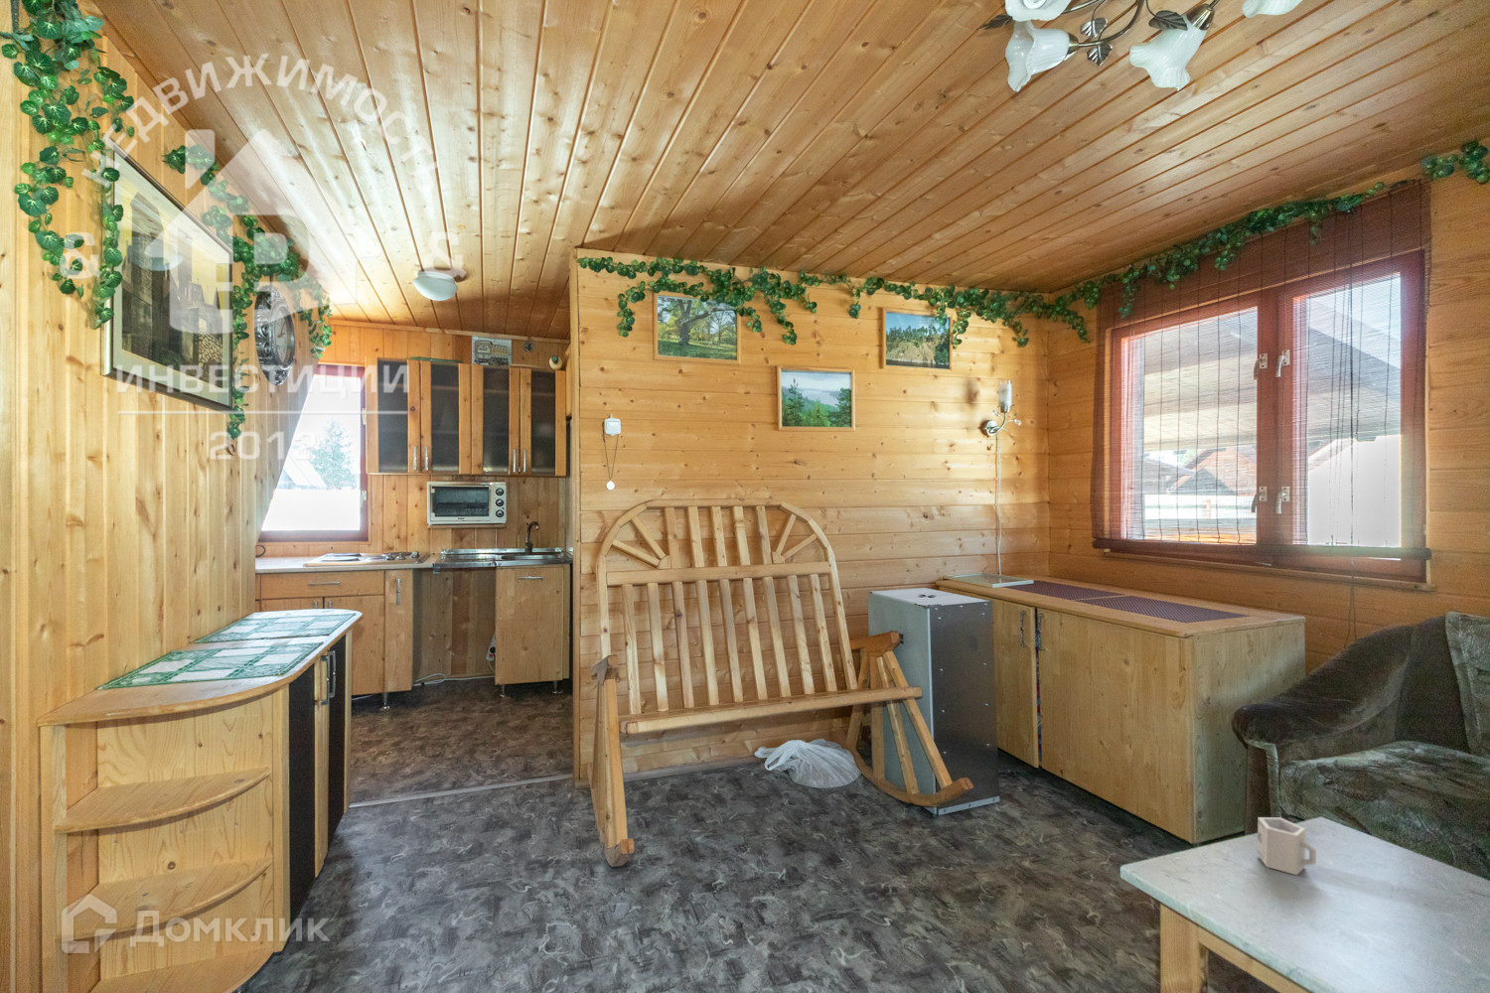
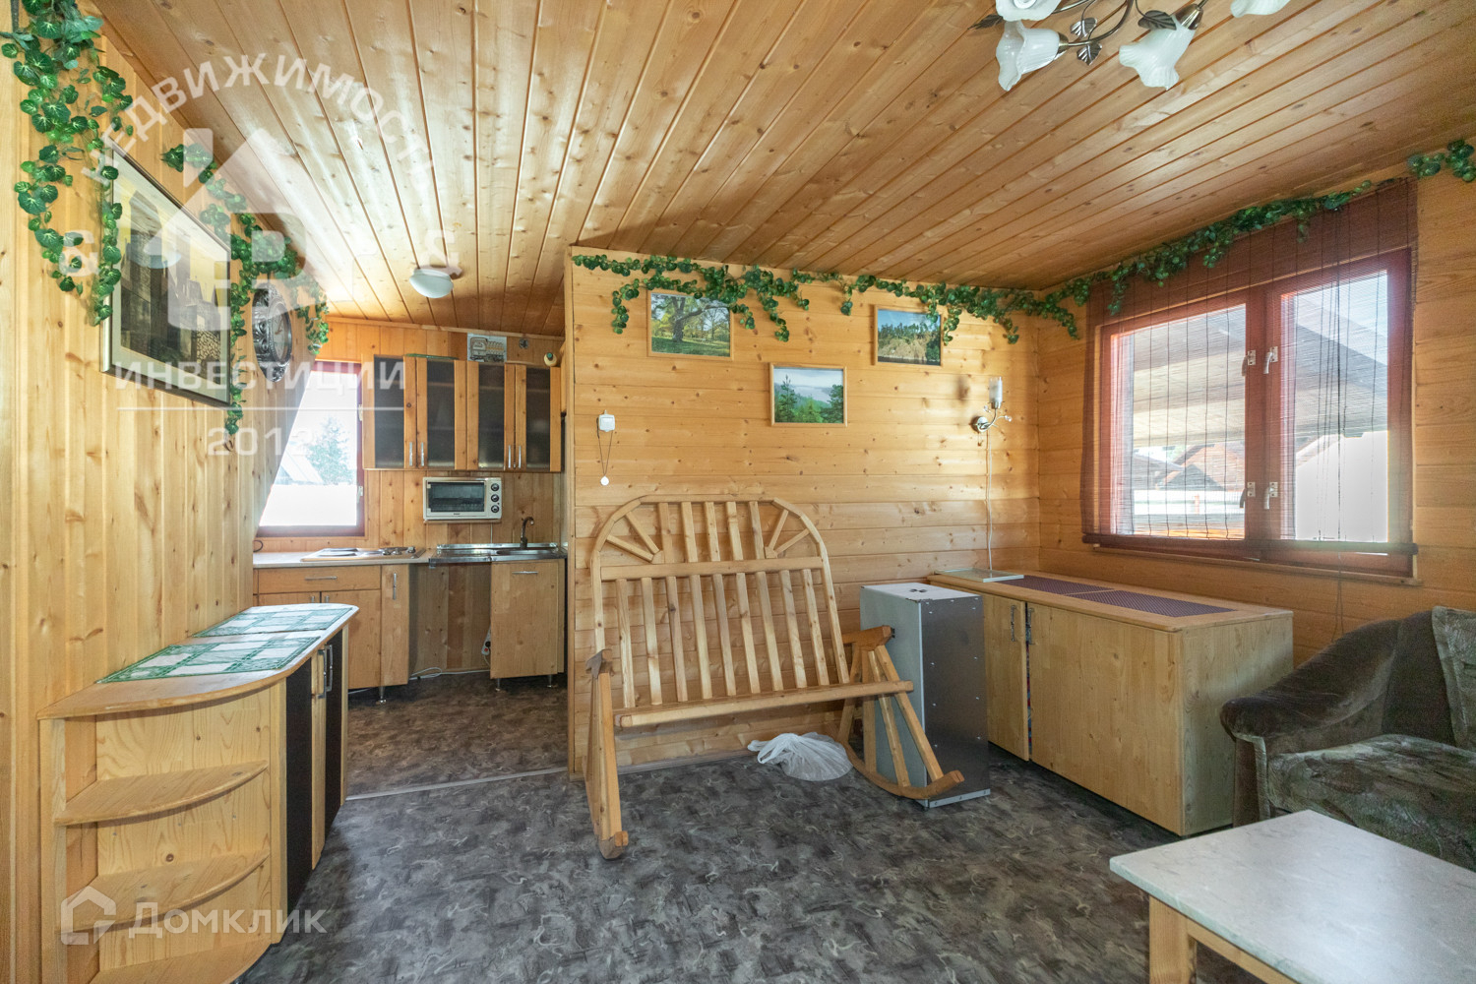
- cup [1256,817,1317,876]
